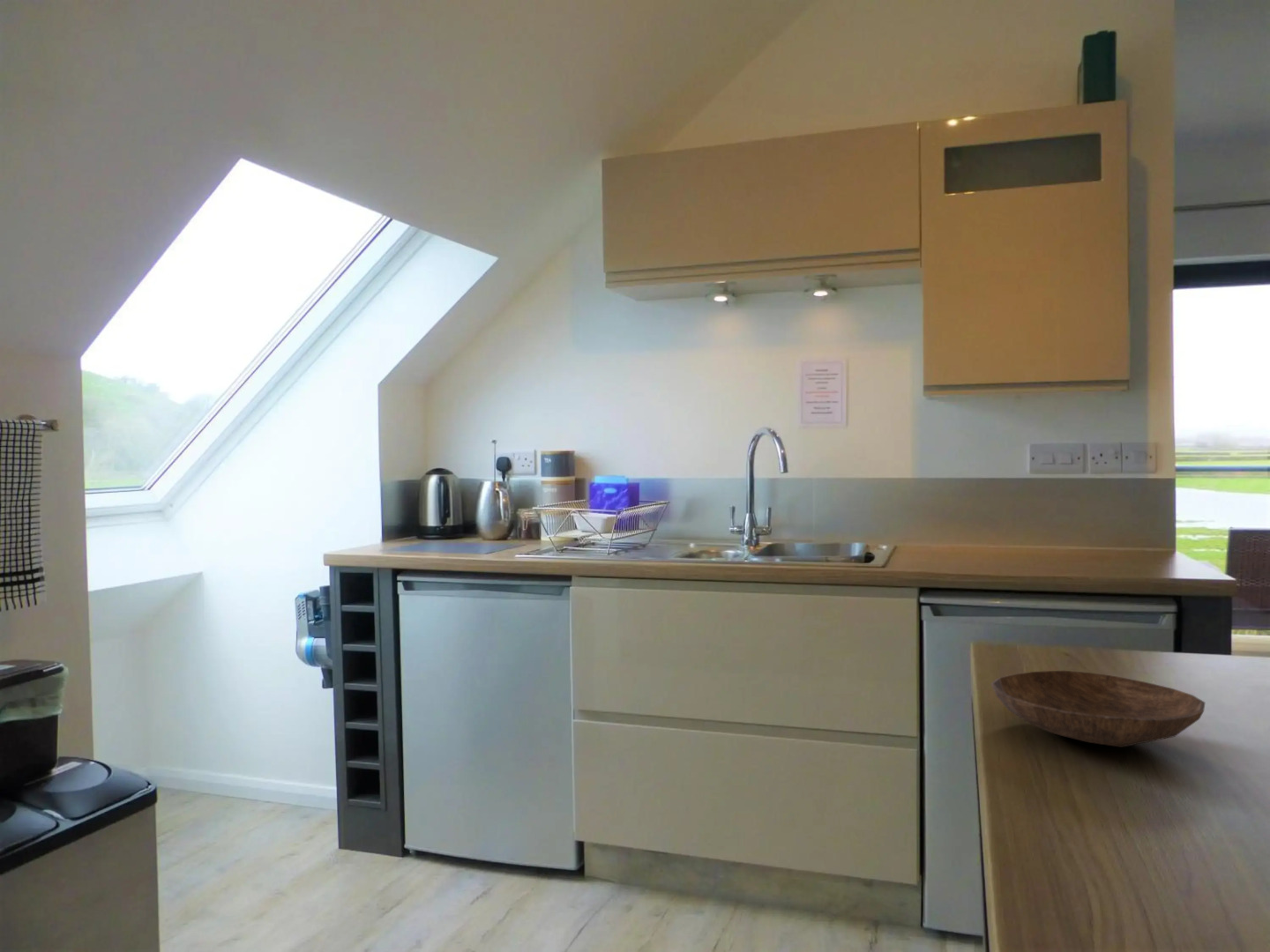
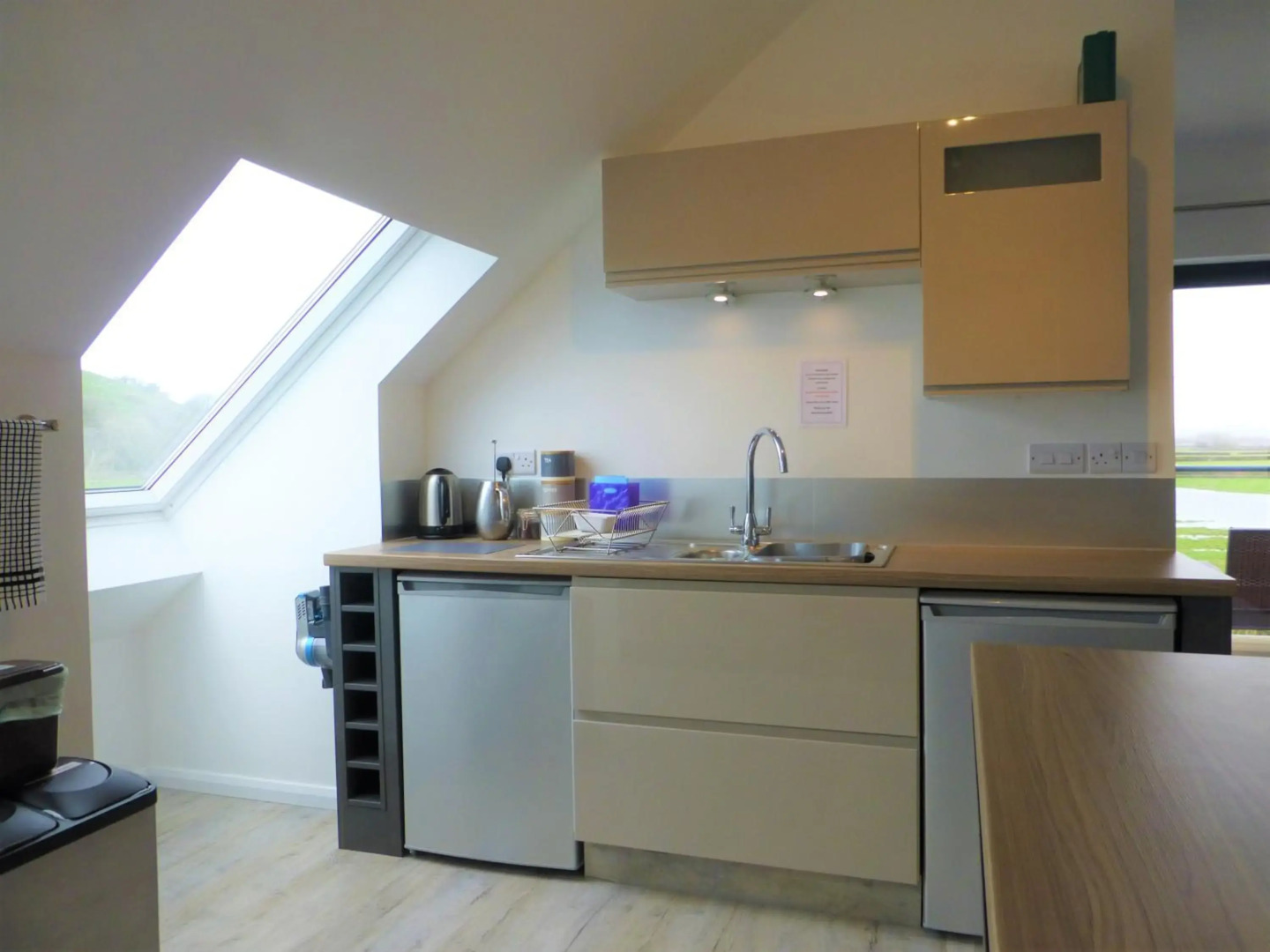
- bowl [990,670,1206,748]
